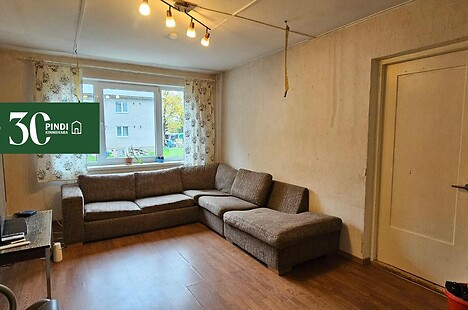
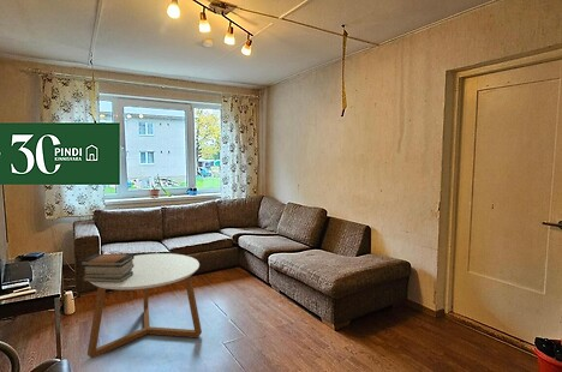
+ book stack [79,253,134,283]
+ coffee table [86,252,203,359]
